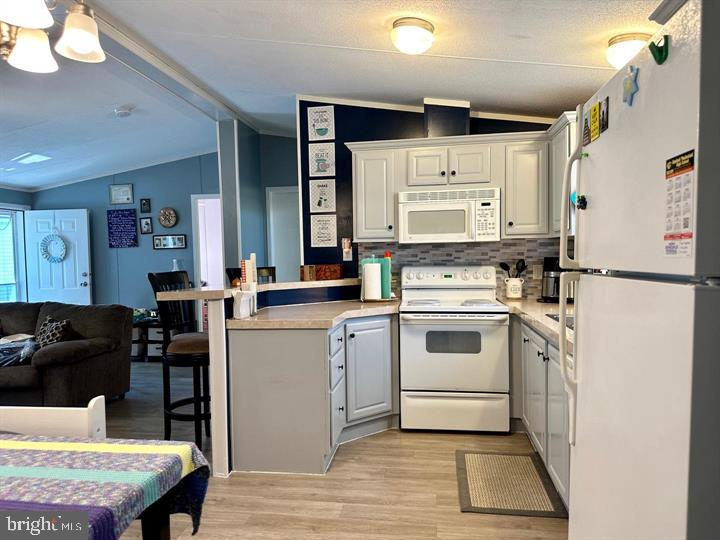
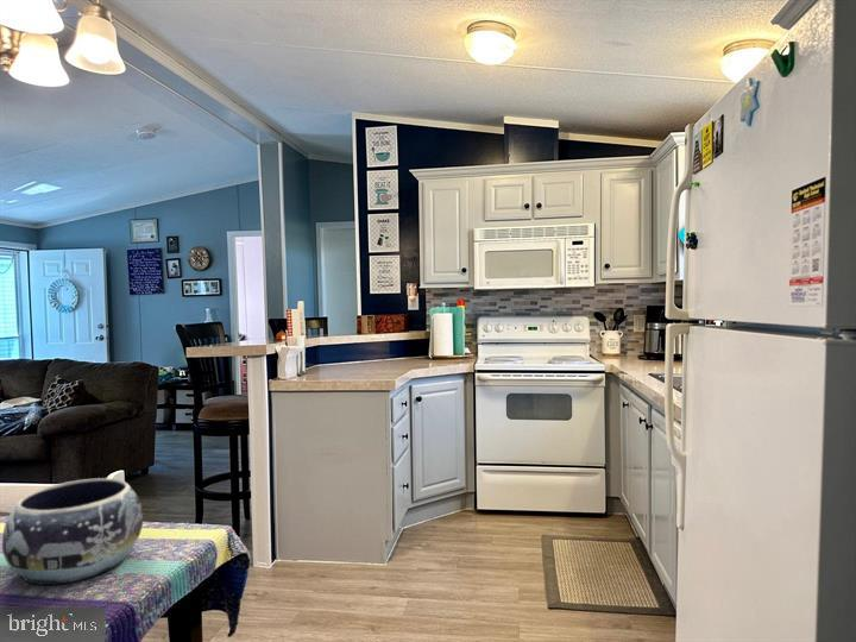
+ decorative bowl [1,477,144,586]
